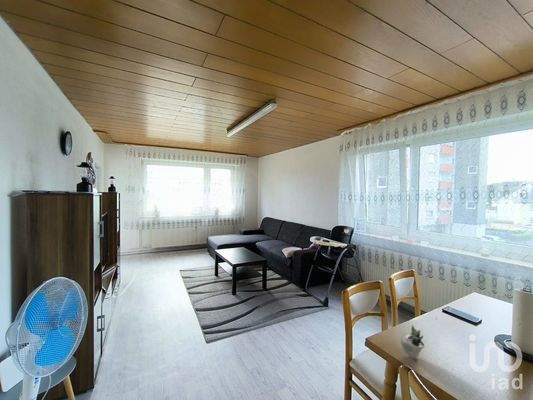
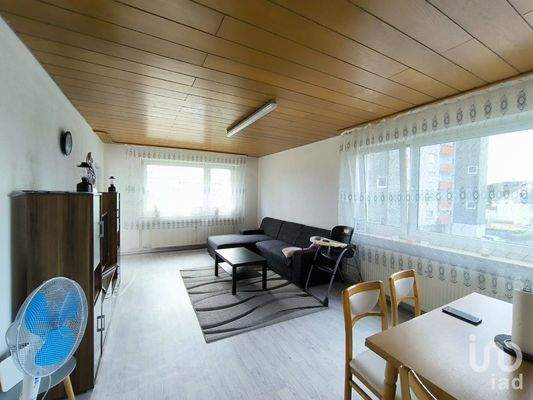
- succulent plant [400,317,438,359]
